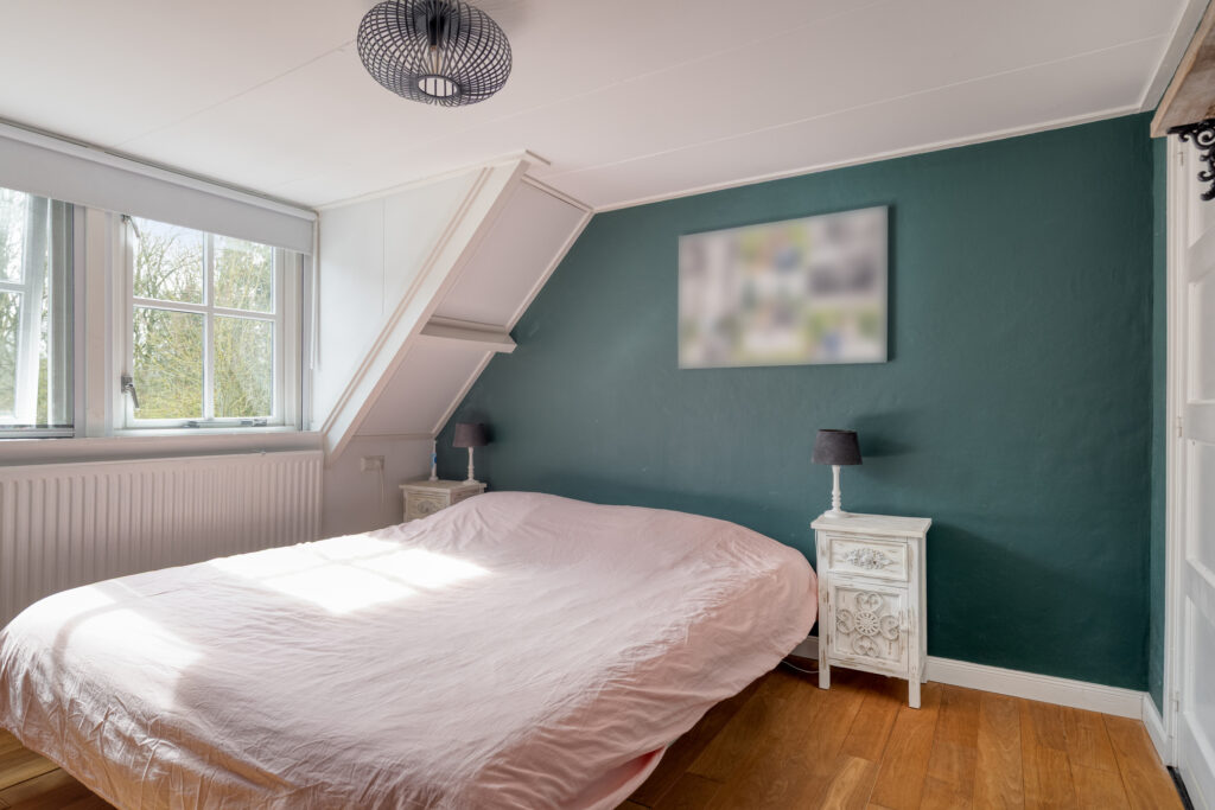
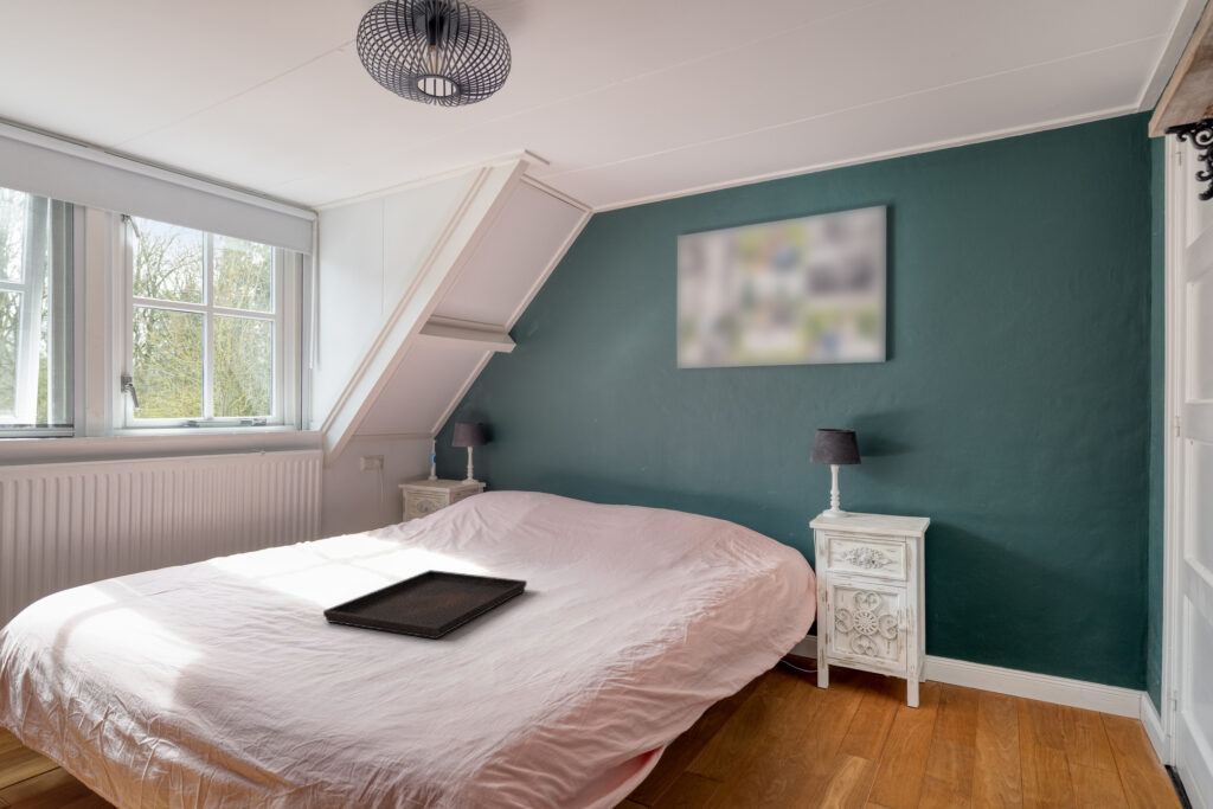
+ serving tray [322,569,528,640]
